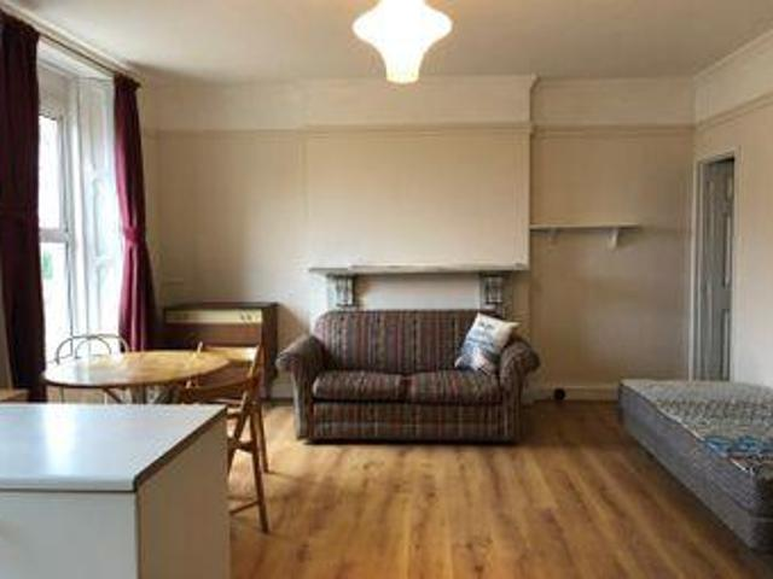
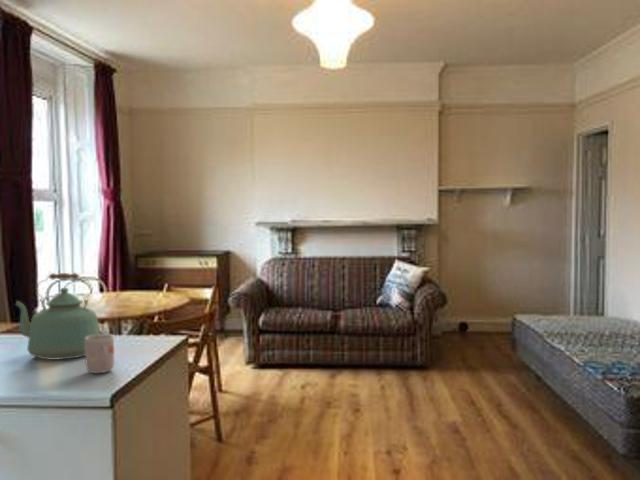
+ kettle [14,272,101,361]
+ mug [85,325,115,374]
